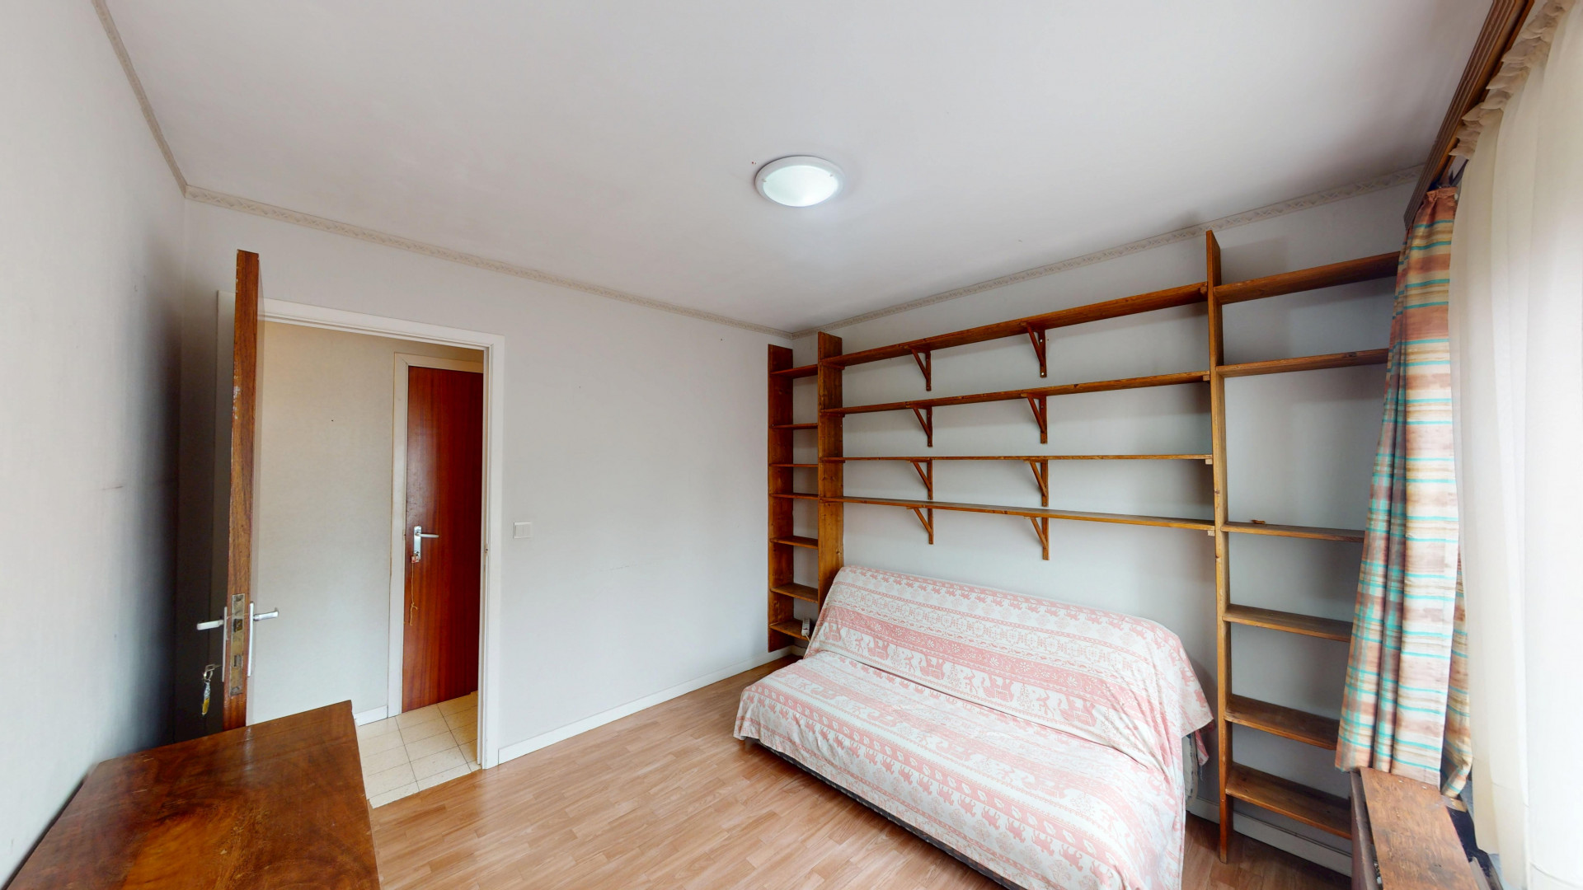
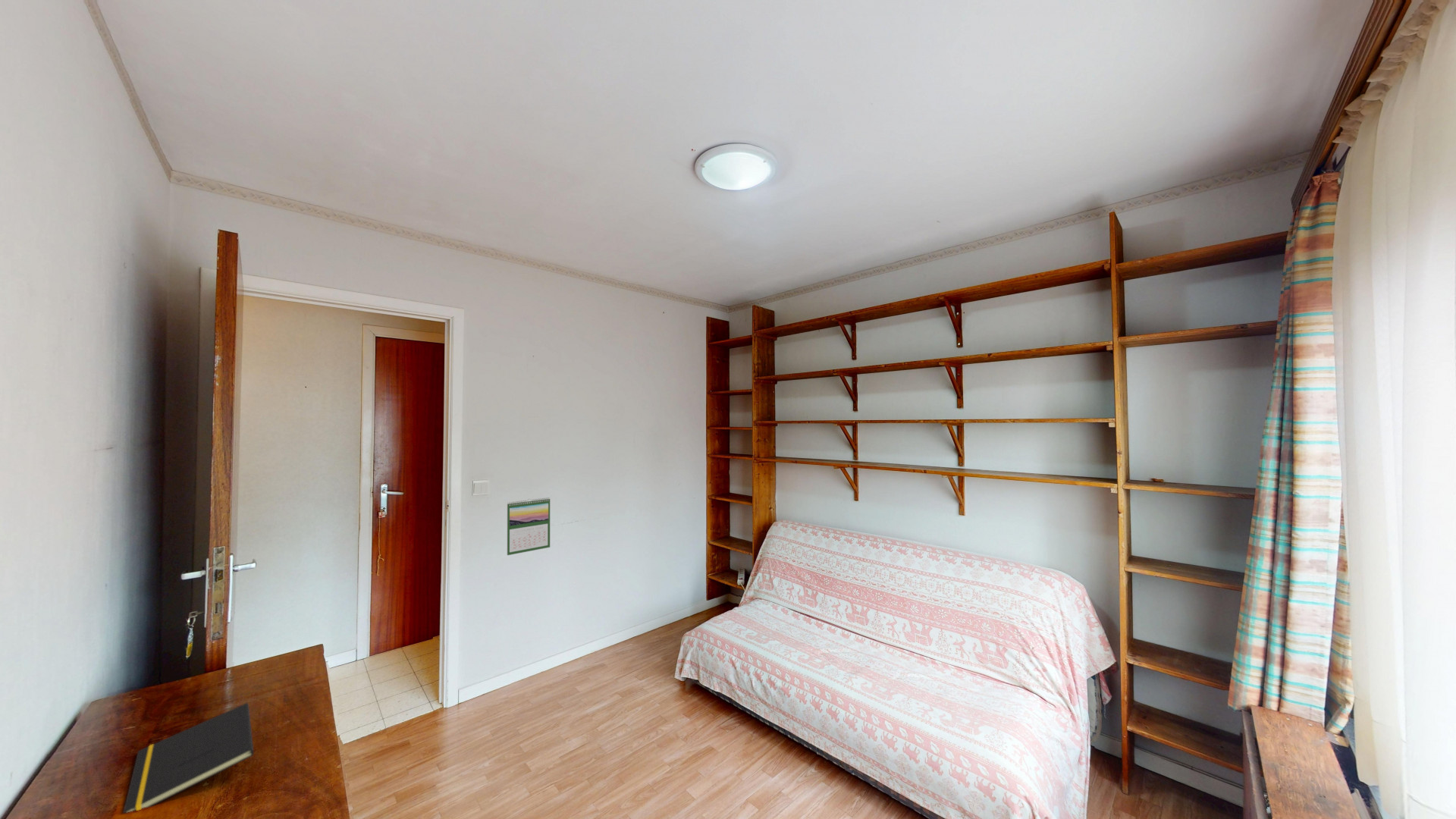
+ calendar [507,497,551,556]
+ notepad [122,702,255,814]
